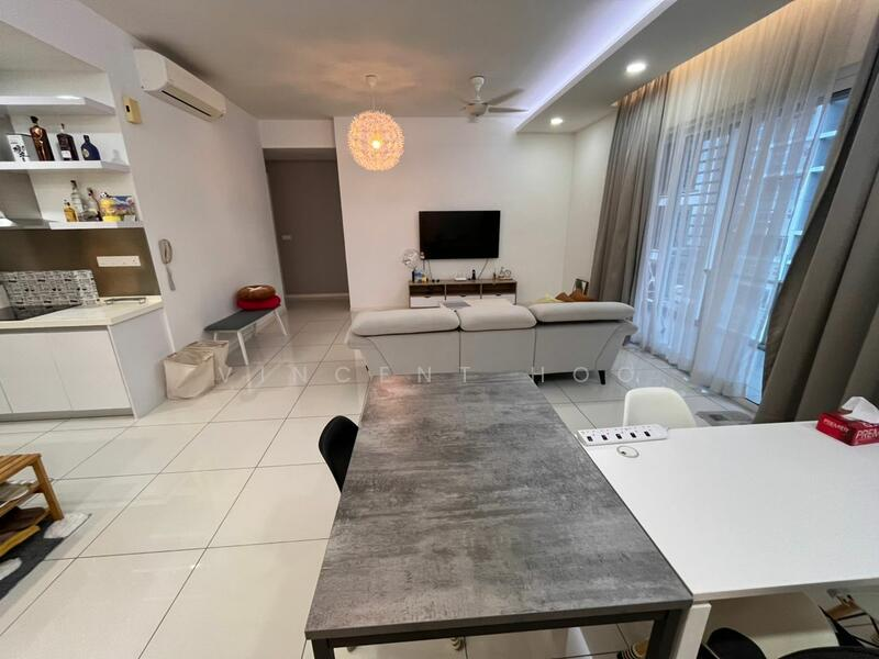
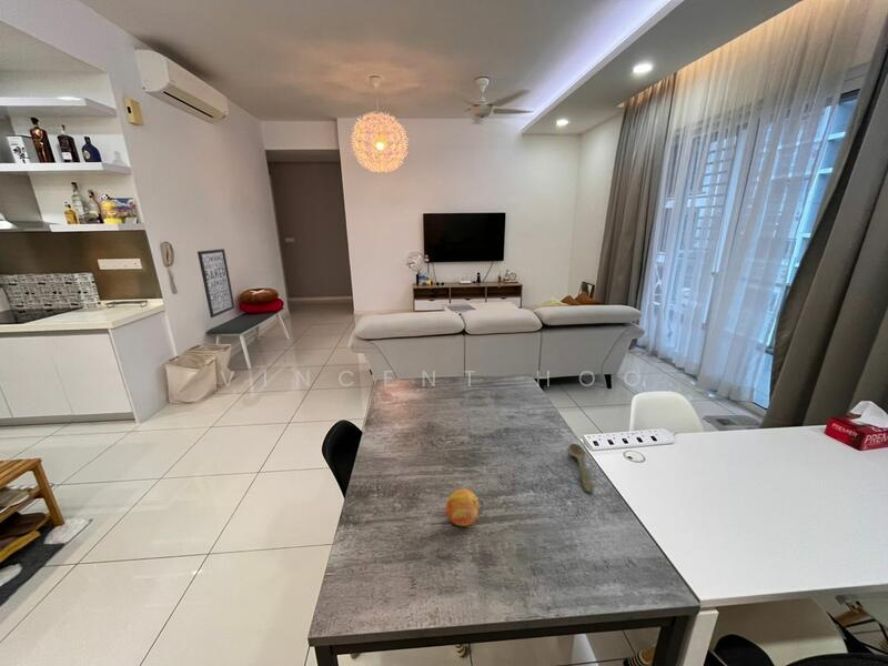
+ fruit [444,488,480,527]
+ wall art [196,248,236,319]
+ spoon [567,443,594,494]
